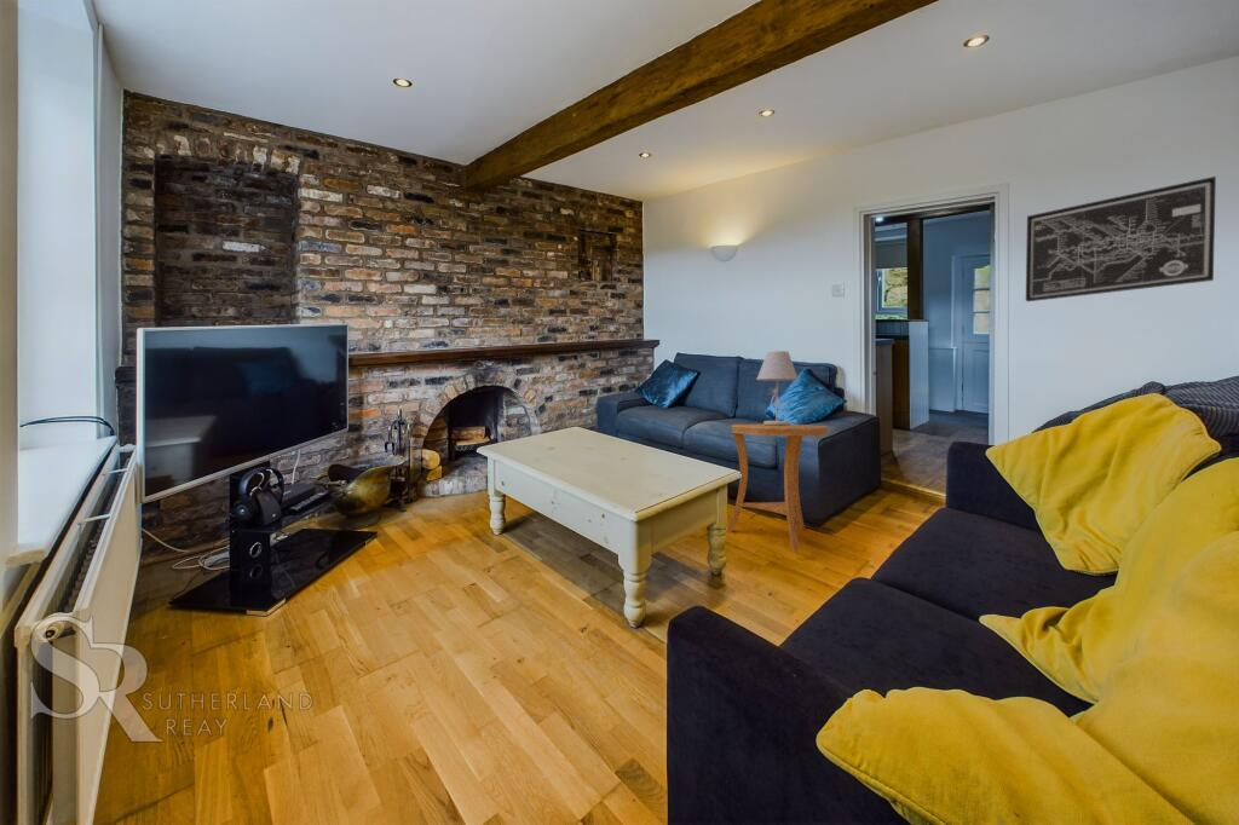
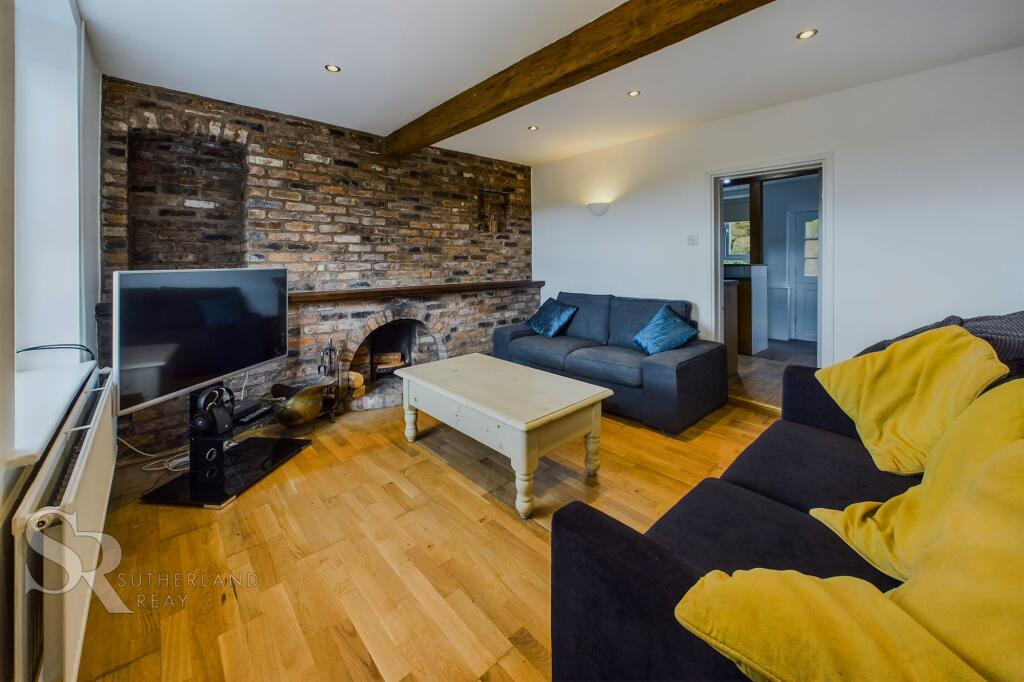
- side table [725,423,829,553]
- wall art [1025,175,1217,302]
- table lamp [755,350,800,426]
